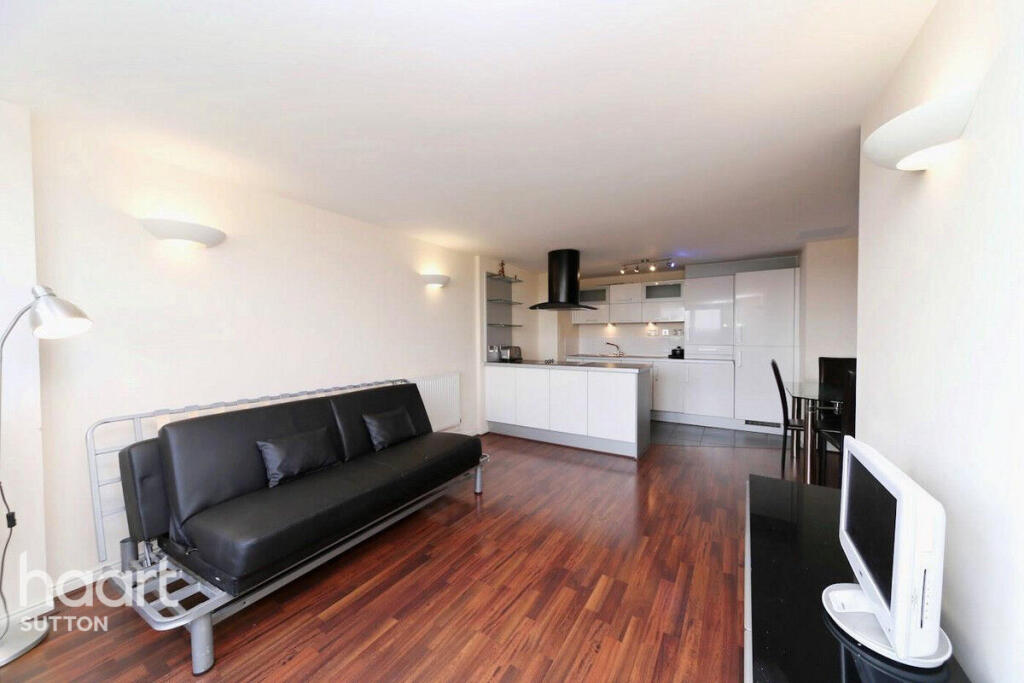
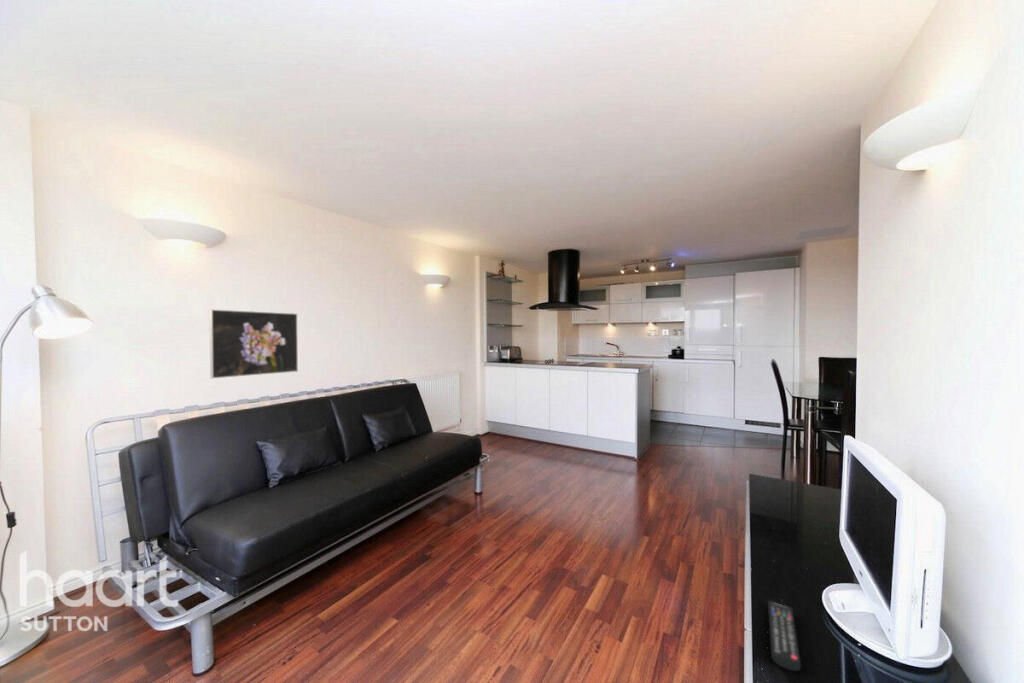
+ remote control [767,600,802,672]
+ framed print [209,308,299,380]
